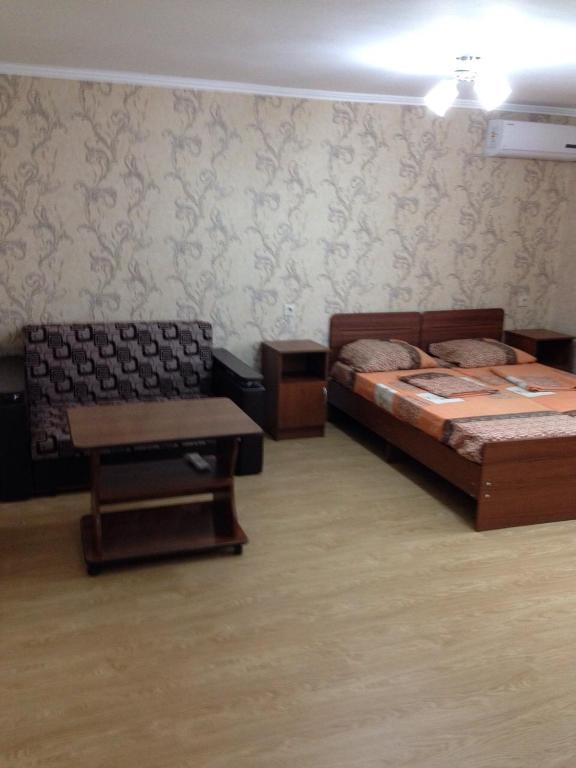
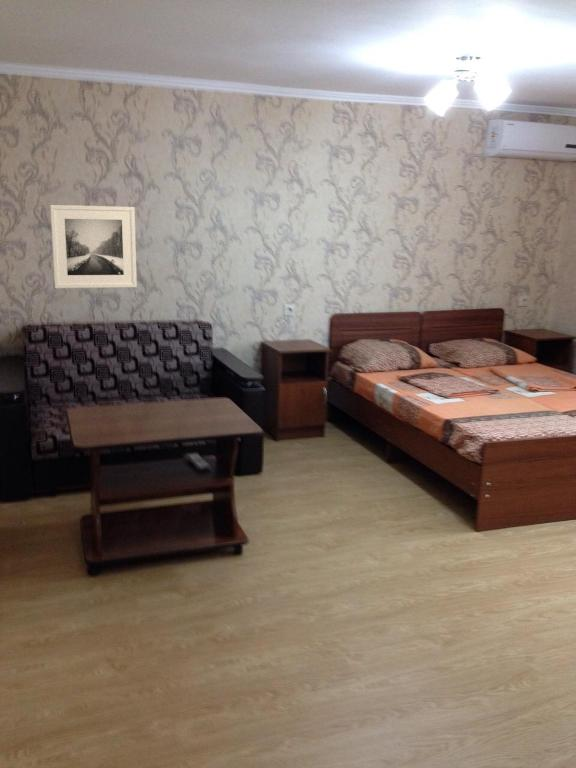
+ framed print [49,204,138,289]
